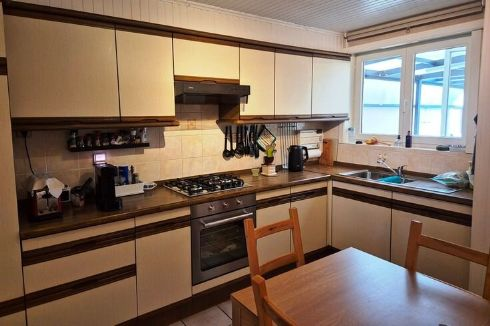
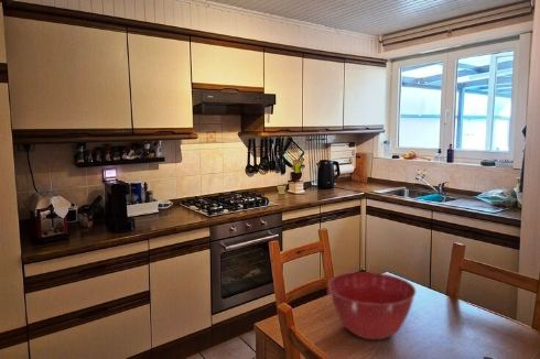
+ mixing bowl [326,271,417,340]
